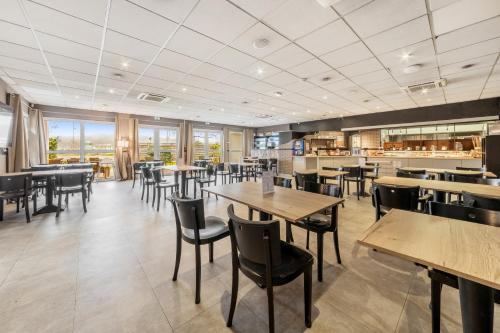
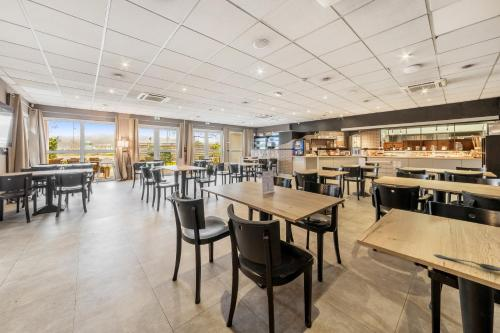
+ spoon [433,253,500,272]
